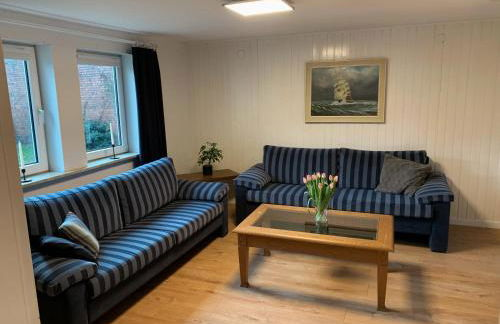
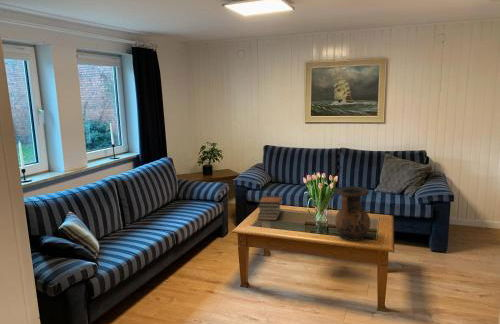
+ book stack [256,195,283,221]
+ vase [334,186,371,242]
